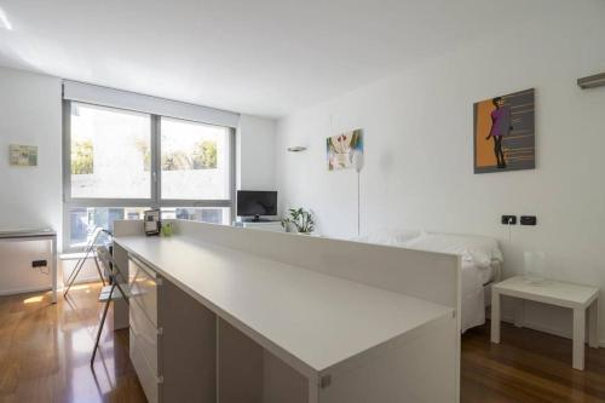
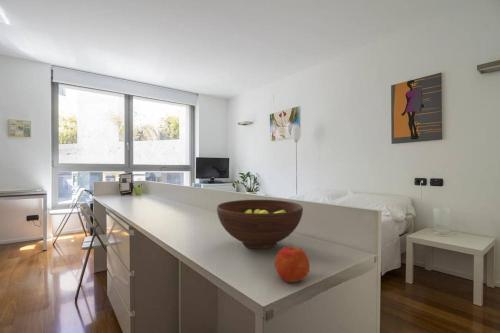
+ fruit bowl [216,199,304,250]
+ apple [274,243,311,283]
